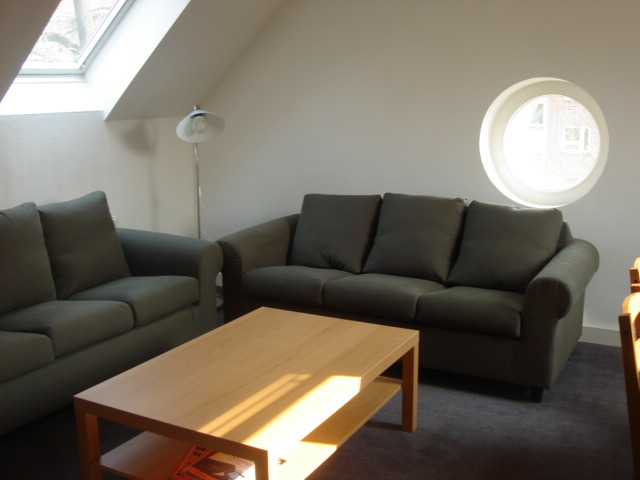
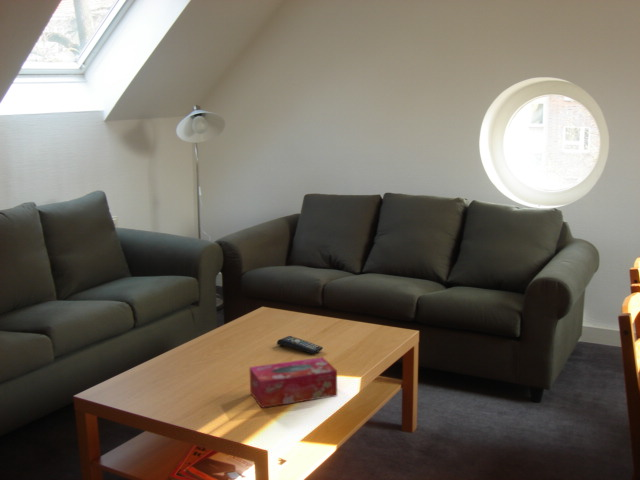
+ remote control [276,335,324,355]
+ tissue box [249,356,338,409]
